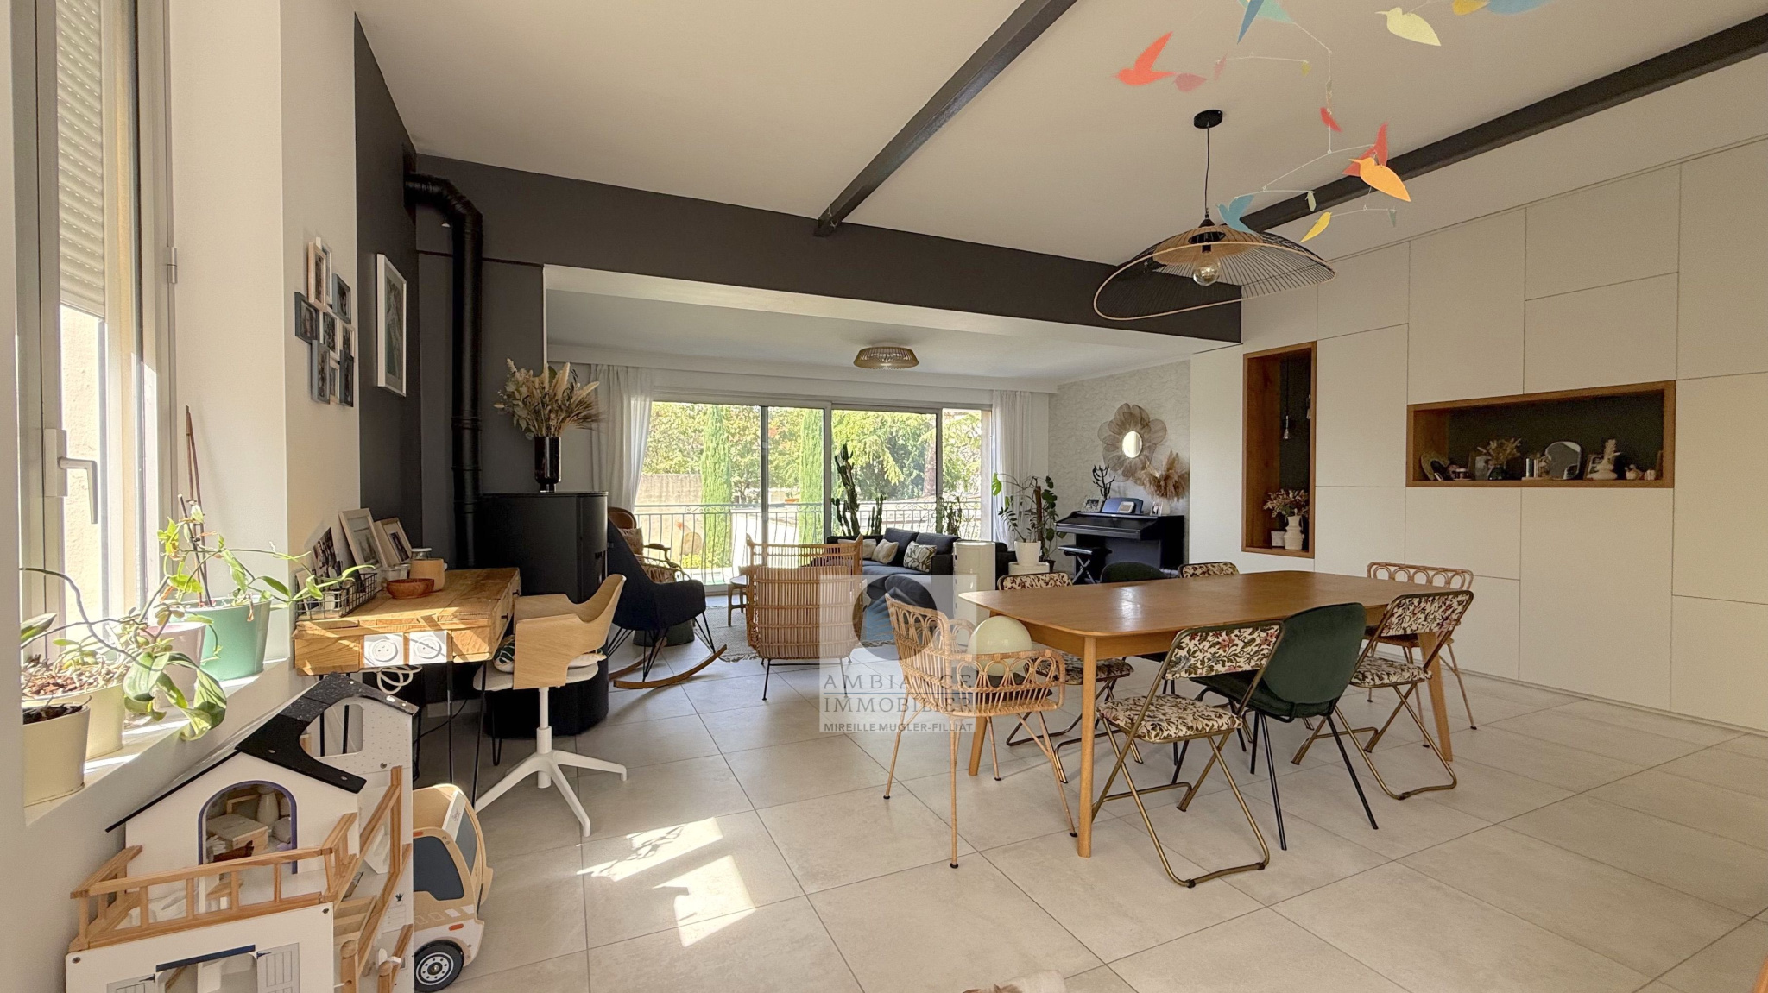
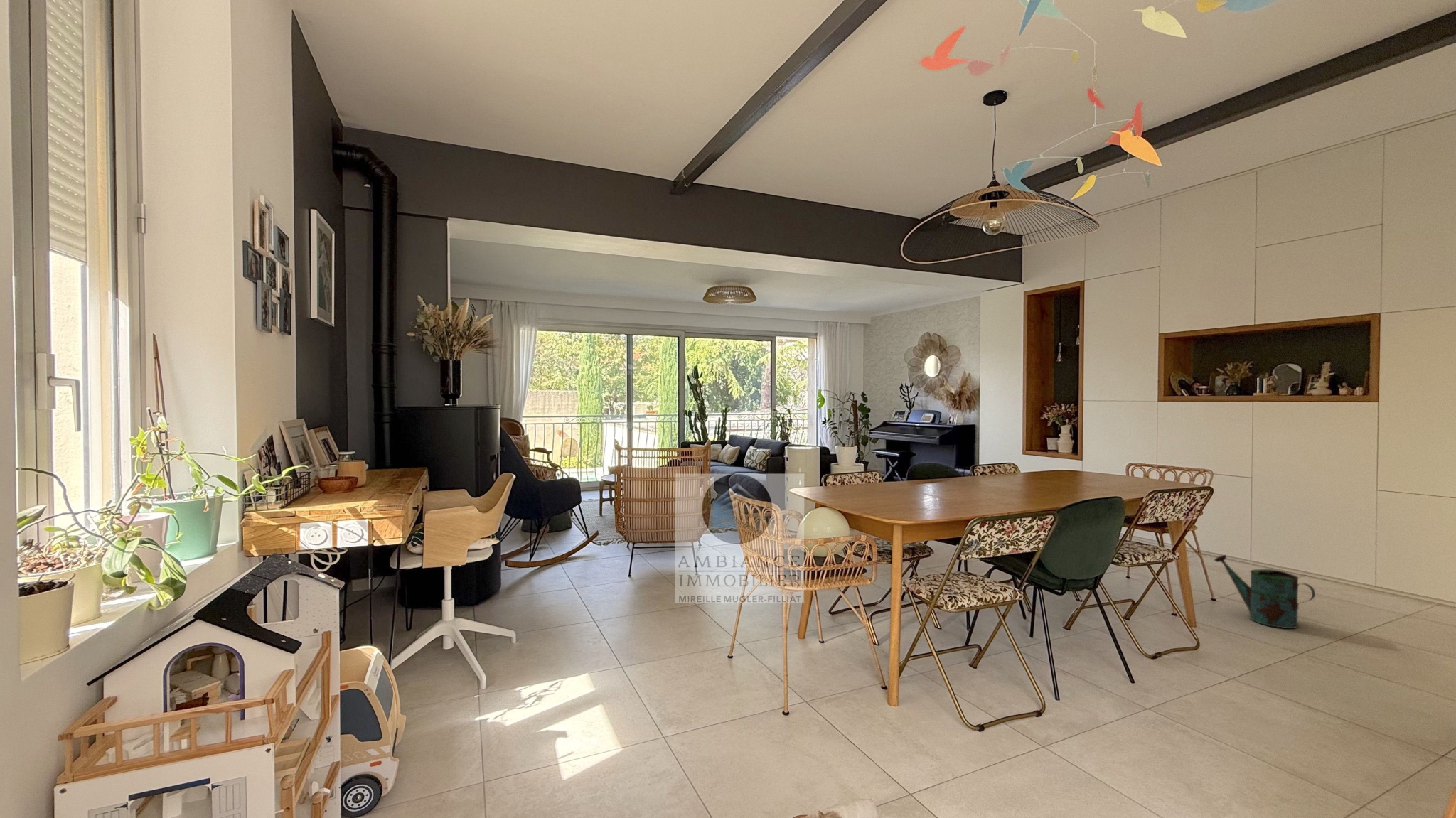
+ watering can [1213,554,1316,629]
